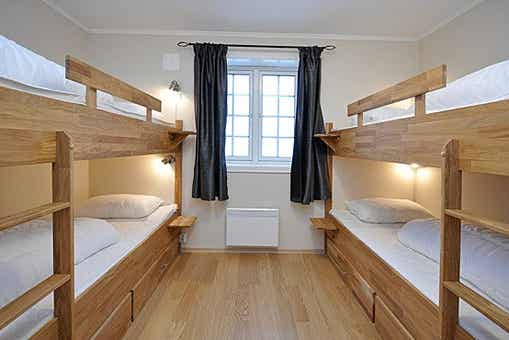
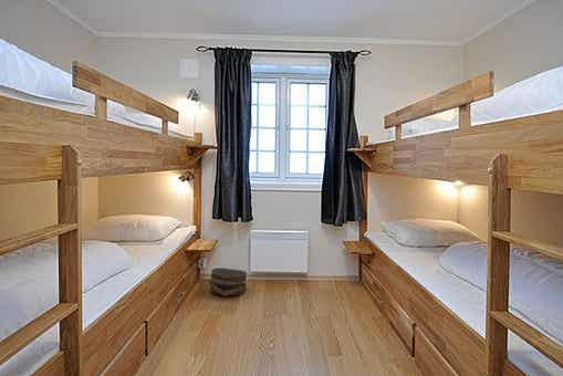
+ hat box [208,267,248,296]
